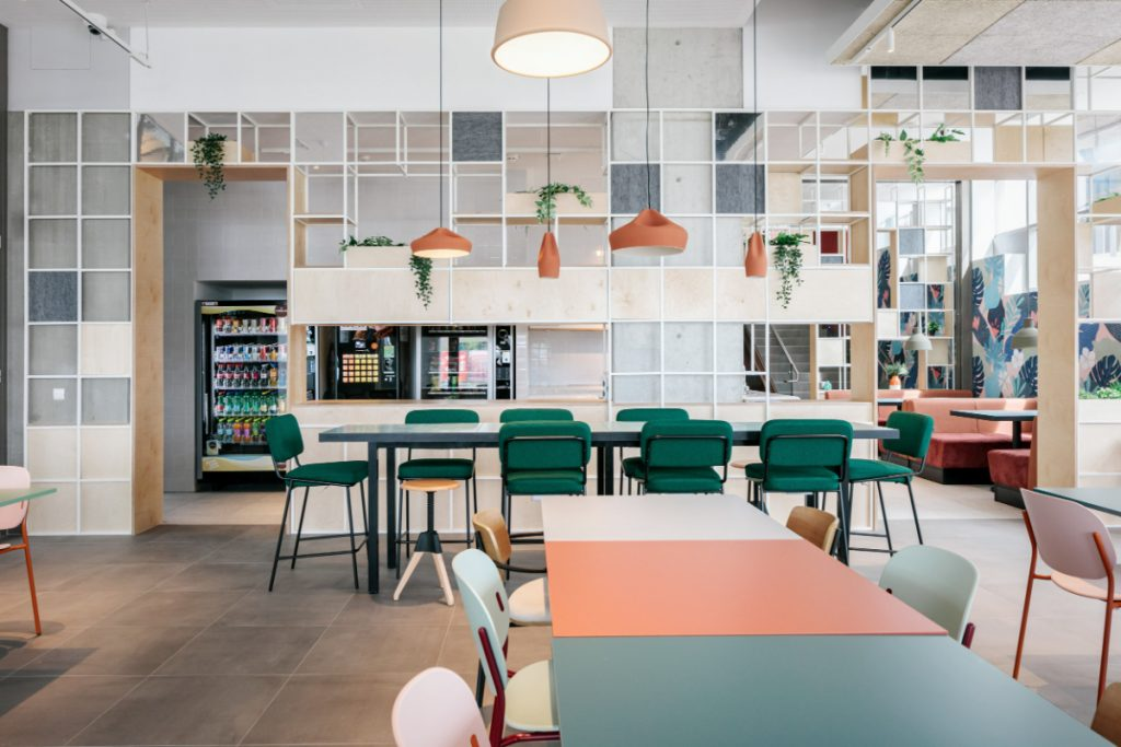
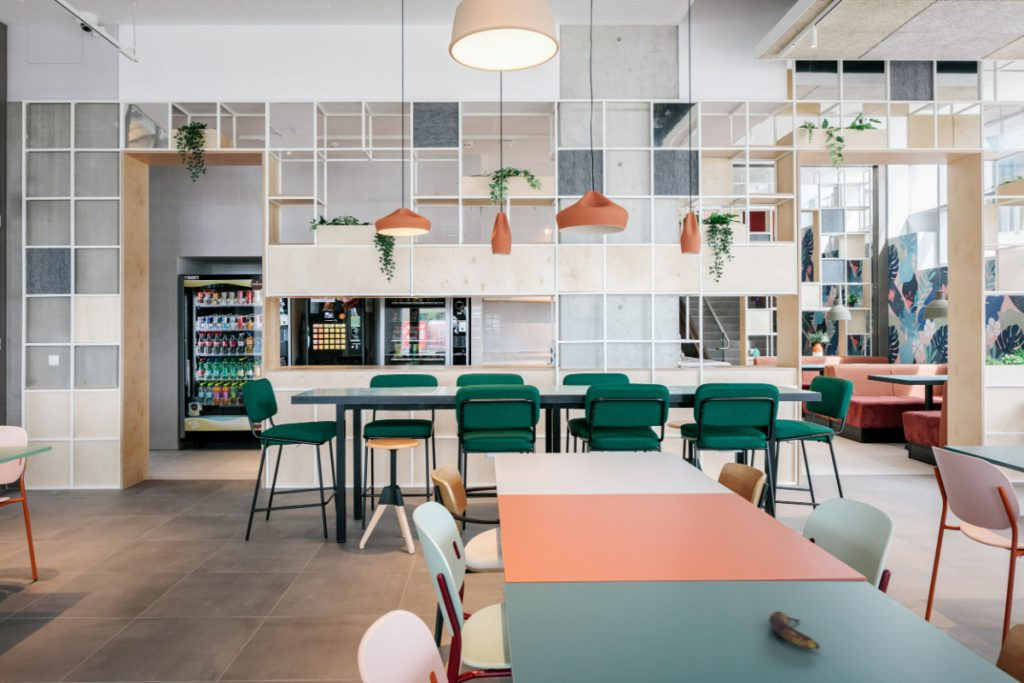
+ banana [768,610,821,651]
